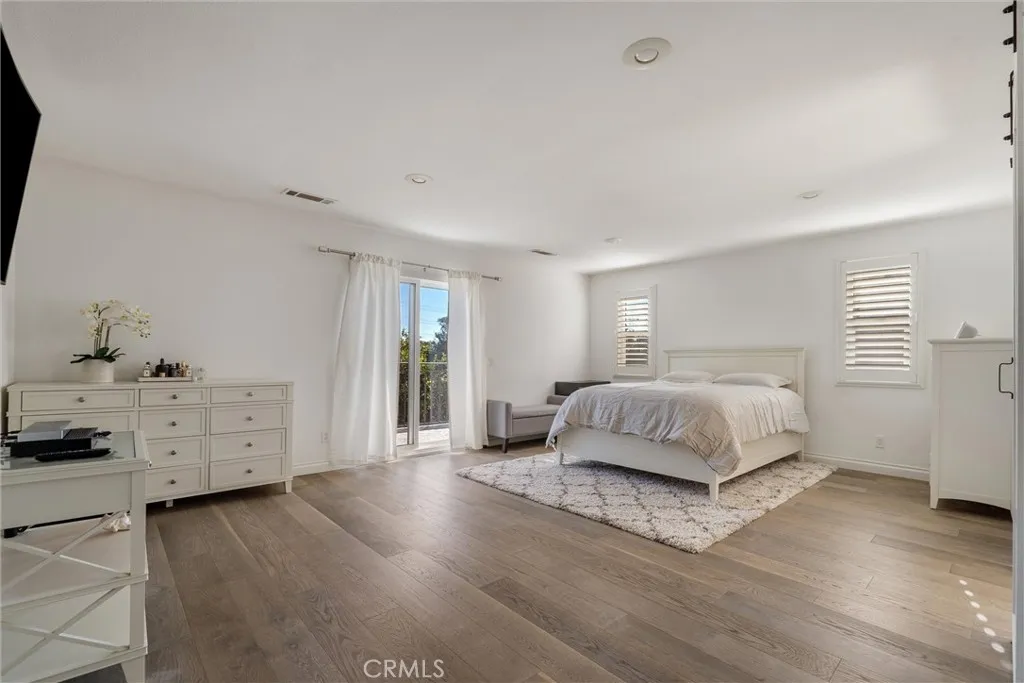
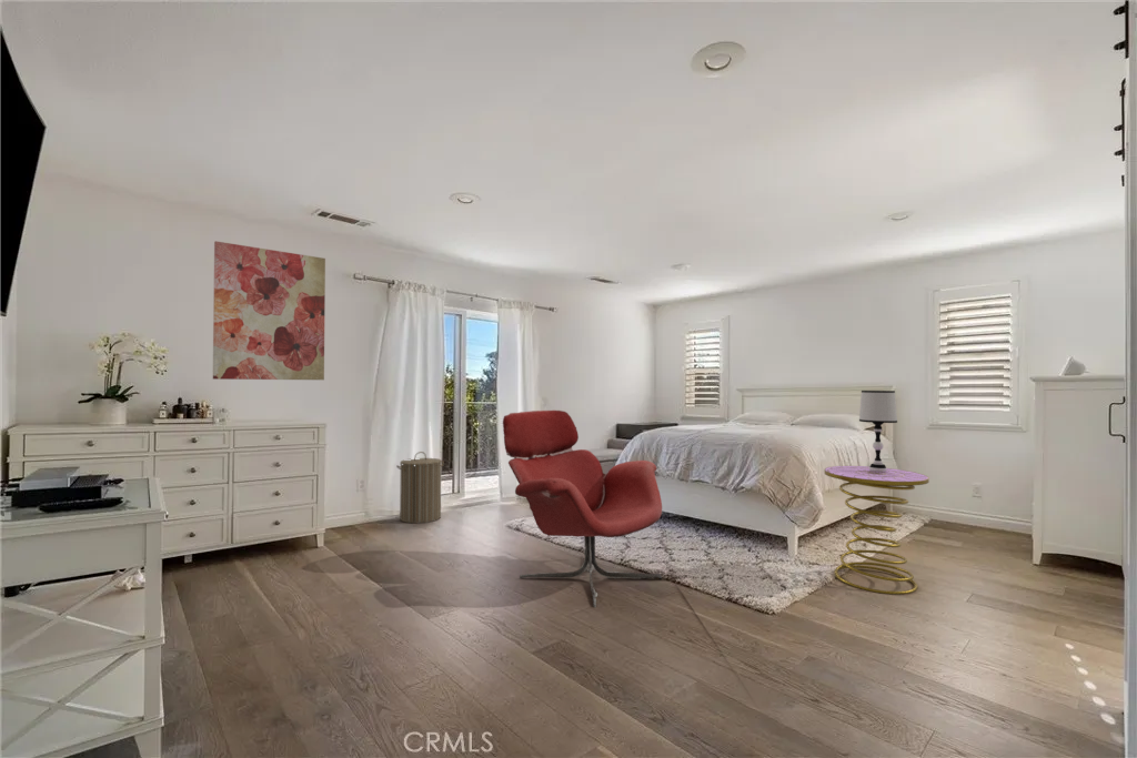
+ wall art [212,240,326,381]
+ laundry hamper [395,451,445,525]
+ table lamp [858,390,898,472]
+ lounge chair [502,410,663,608]
+ side table [823,465,930,596]
